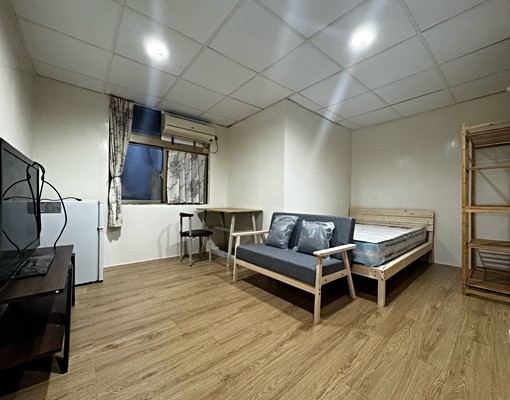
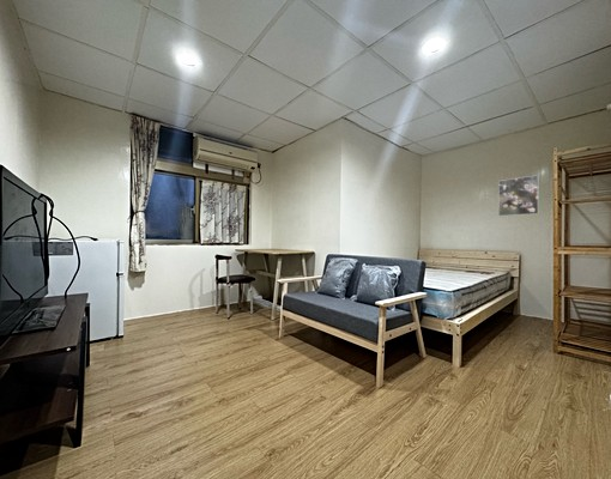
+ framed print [497,174,540,217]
